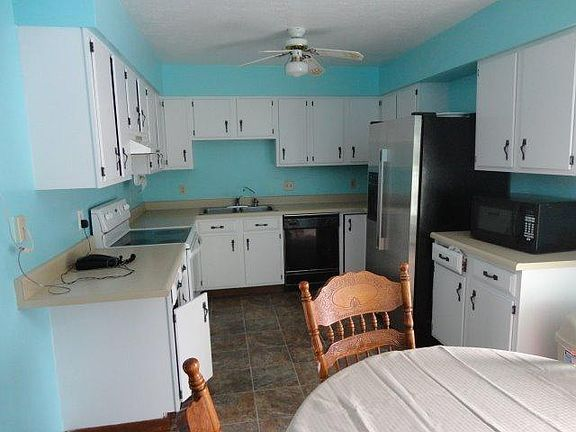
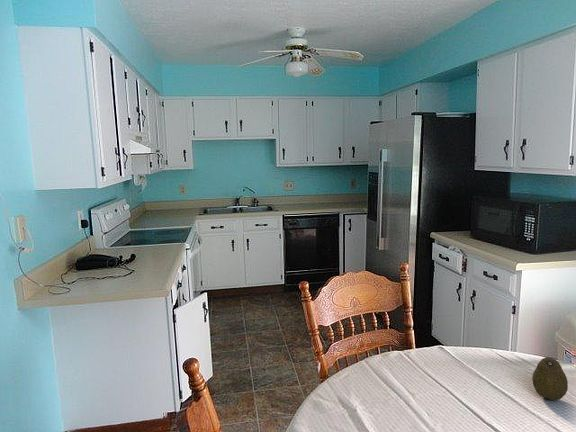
+ fruit [531,356,569,401]
